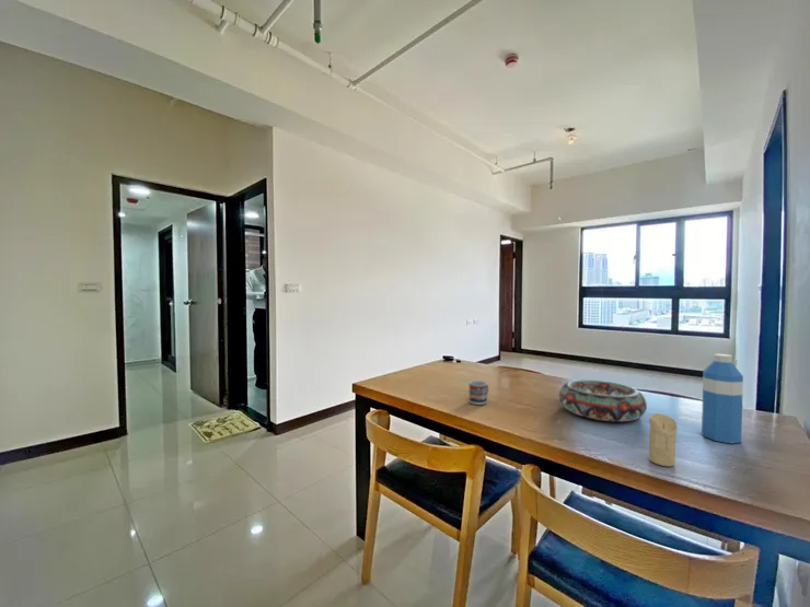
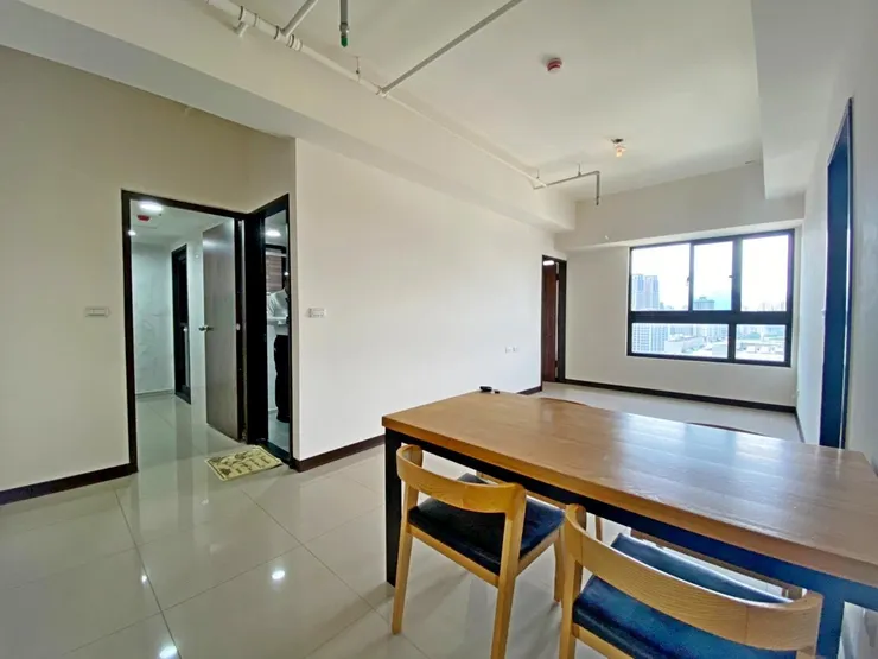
- cup [467,380,489,406]
- candle [648,412,679,467]
- decorative bowl [558,380,648,422]
- water bottle [701,353,744,444]
